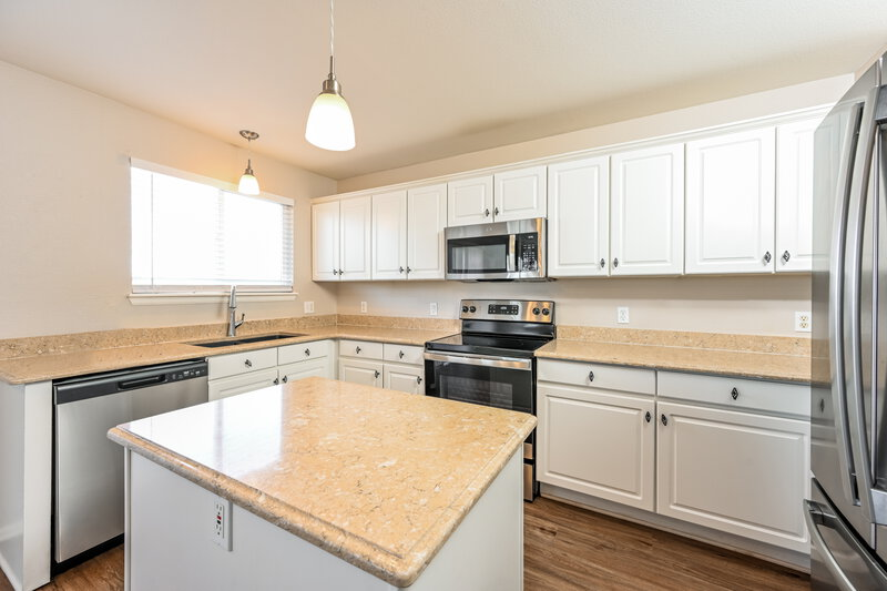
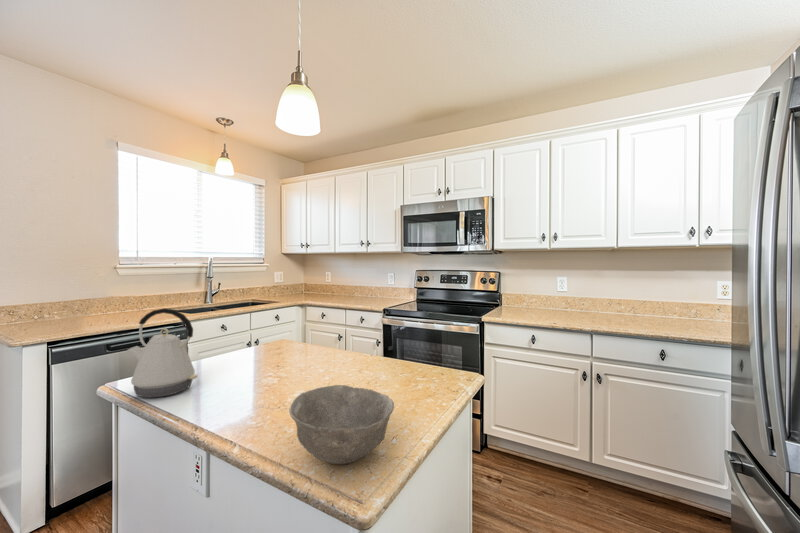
+ kettle [127,307,199,399]
+ bowl [288,384,395,465]
